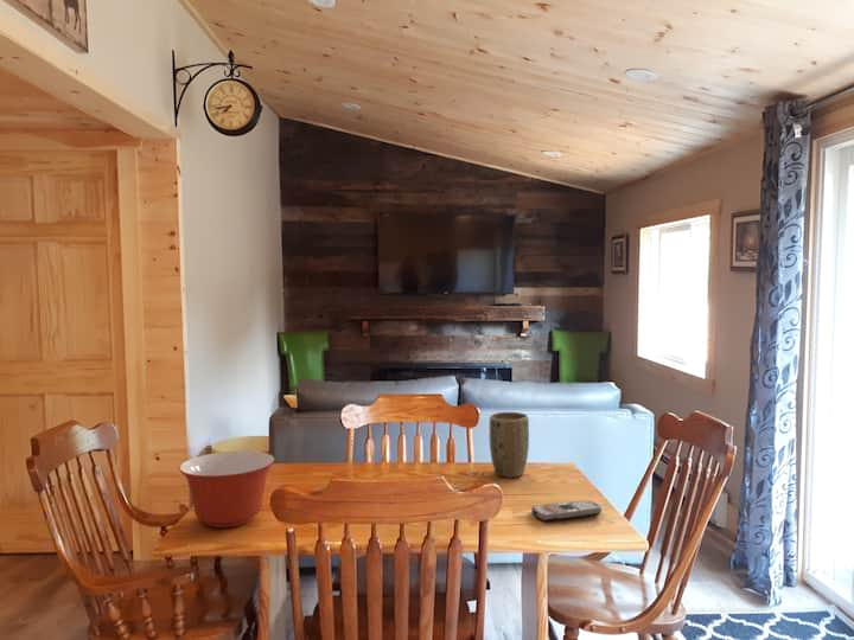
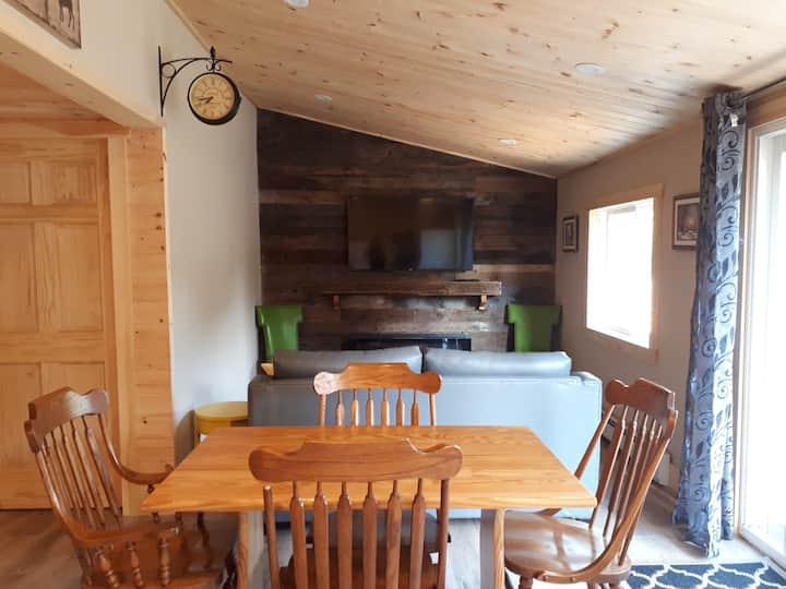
- remote control [530,500,603,523]
- mixing bowl [178,449,276,529]
- plant pot [489,411,530,479]
